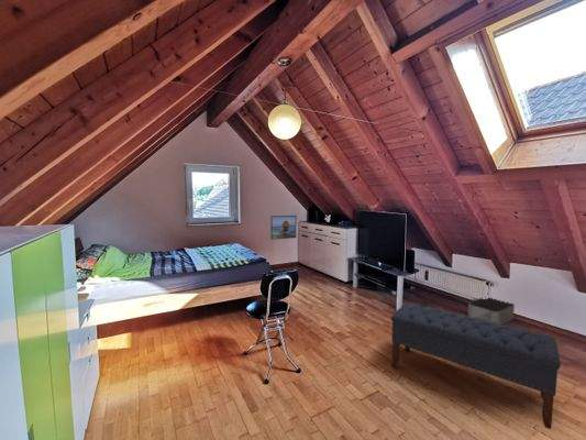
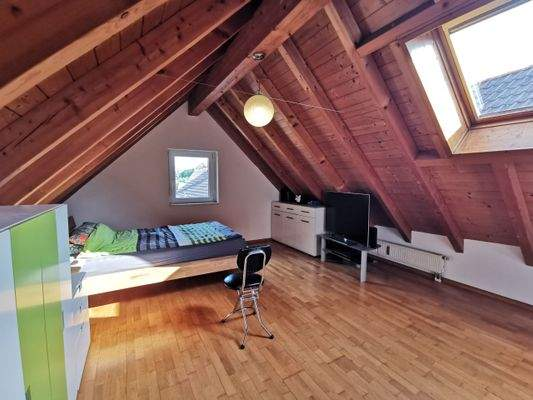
- storage bin [467,297,516,326]
- bench [390,301,562,430]
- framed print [269,215,298,241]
